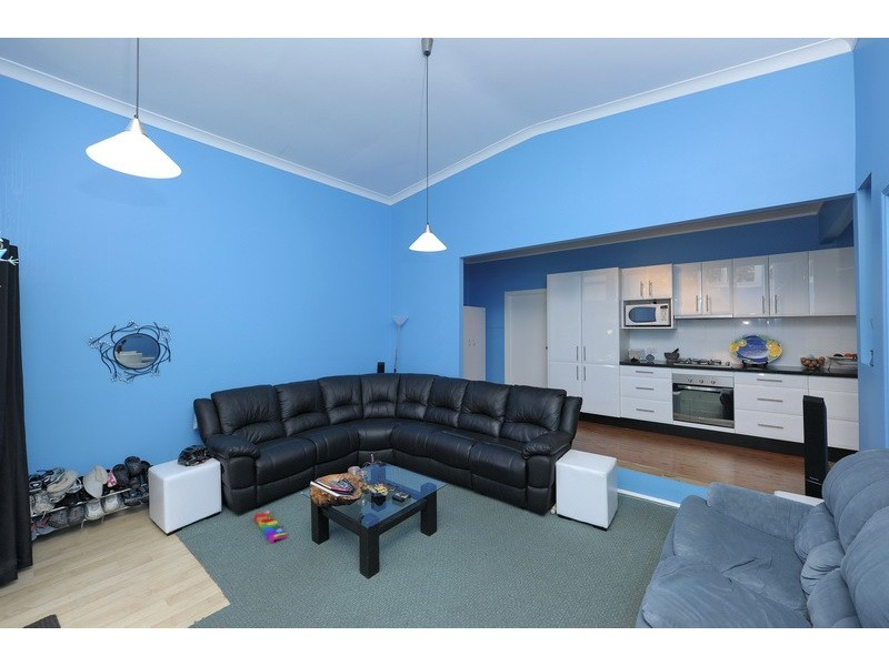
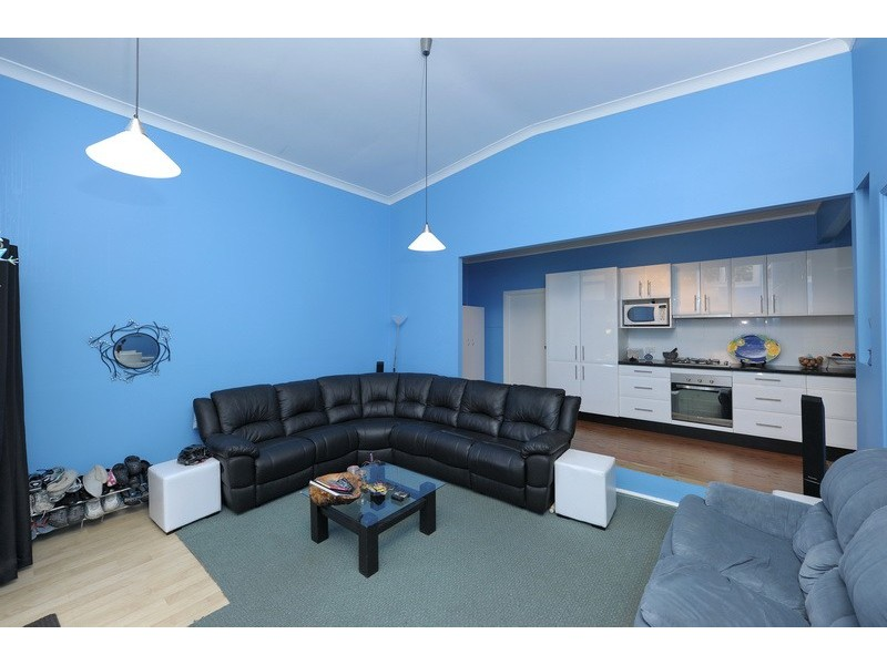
- knob puzzle [253,509,289,544]
